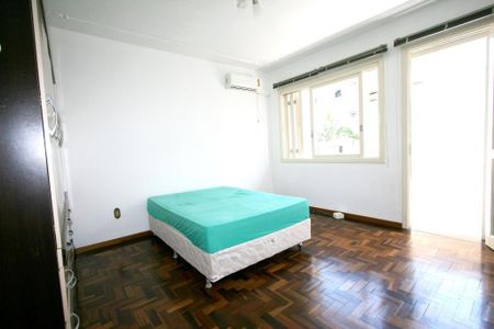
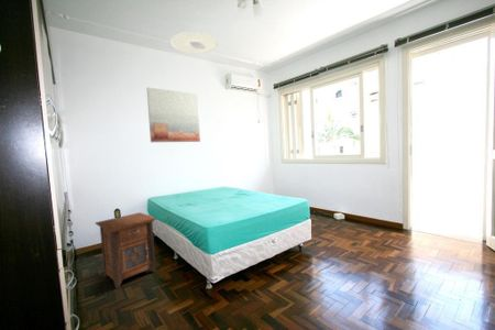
+ wall art [146,86,201,143]
+ nightstand [95,211,157,289]
+ ceiling light [169,31,219,55]
